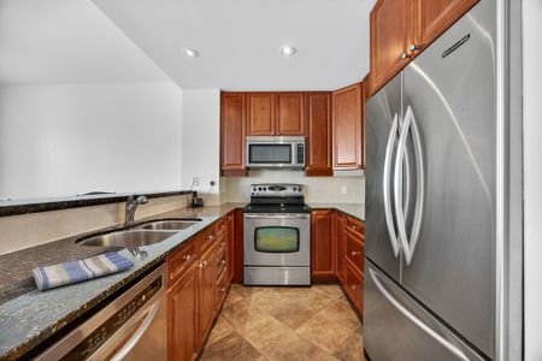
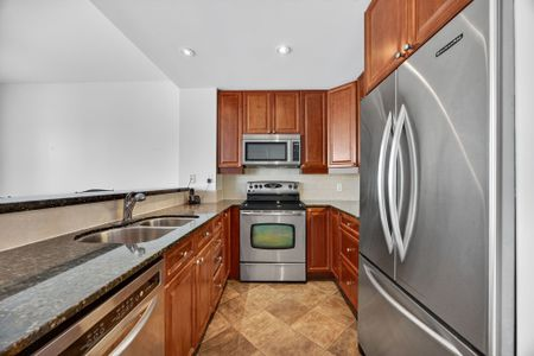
- dish towel [30,251,135,291]
